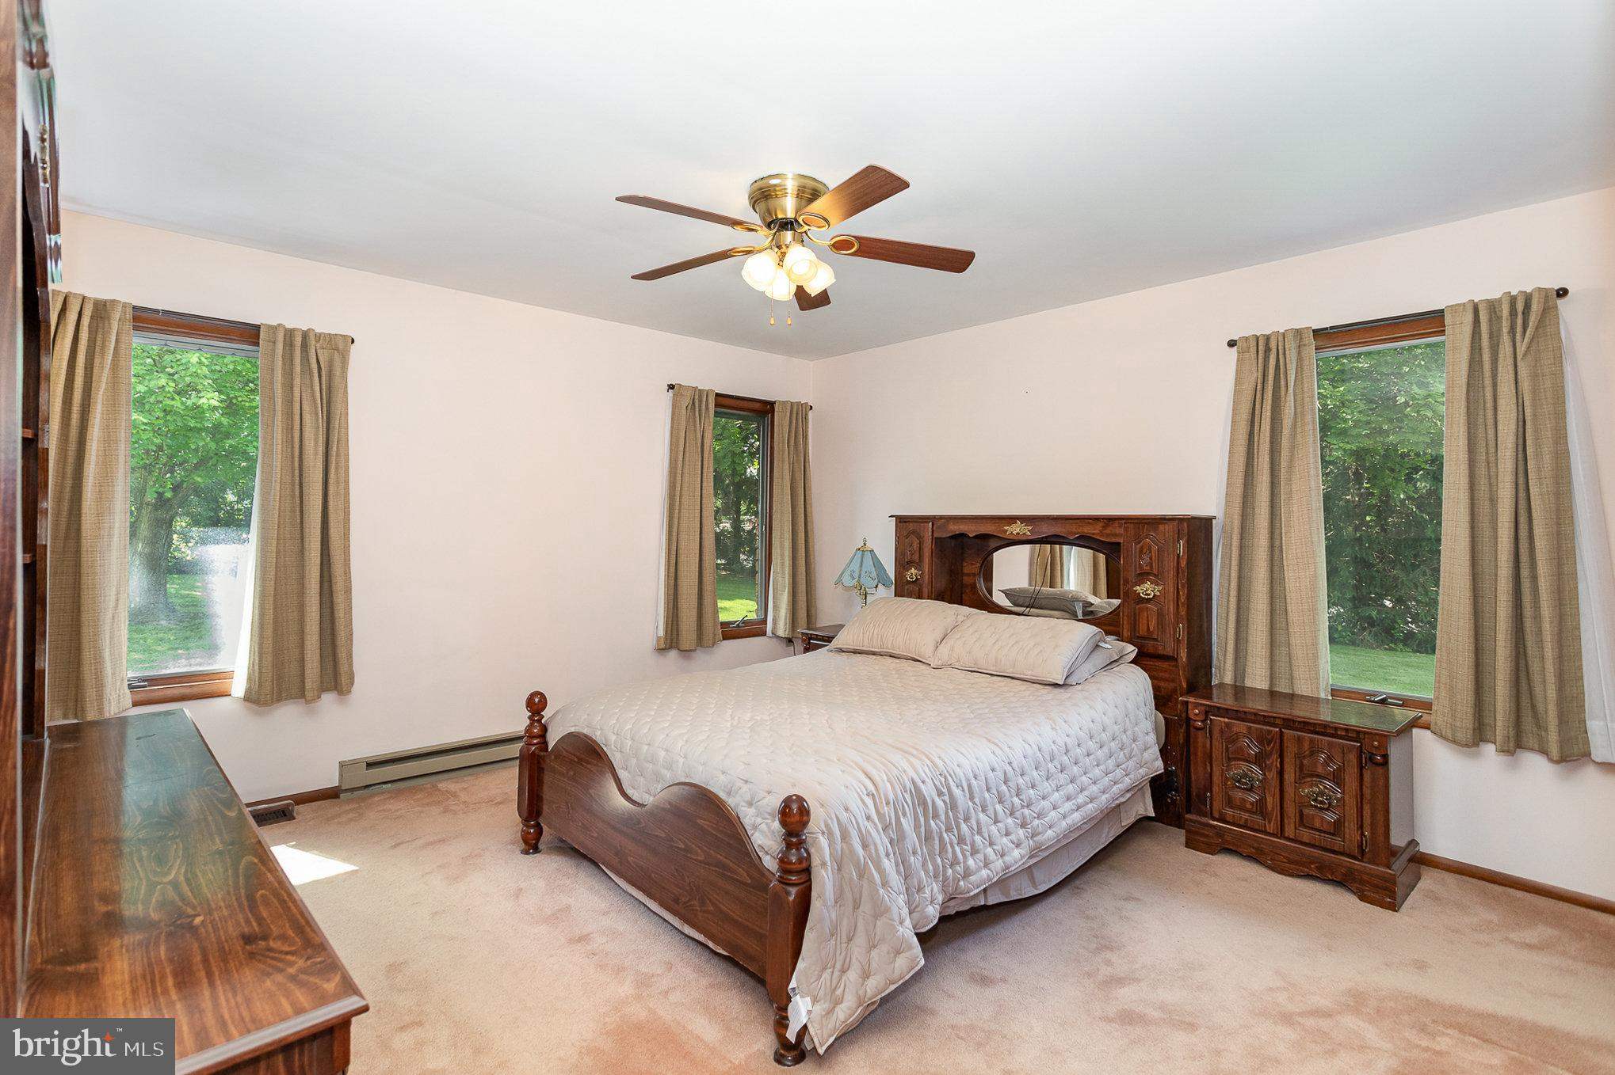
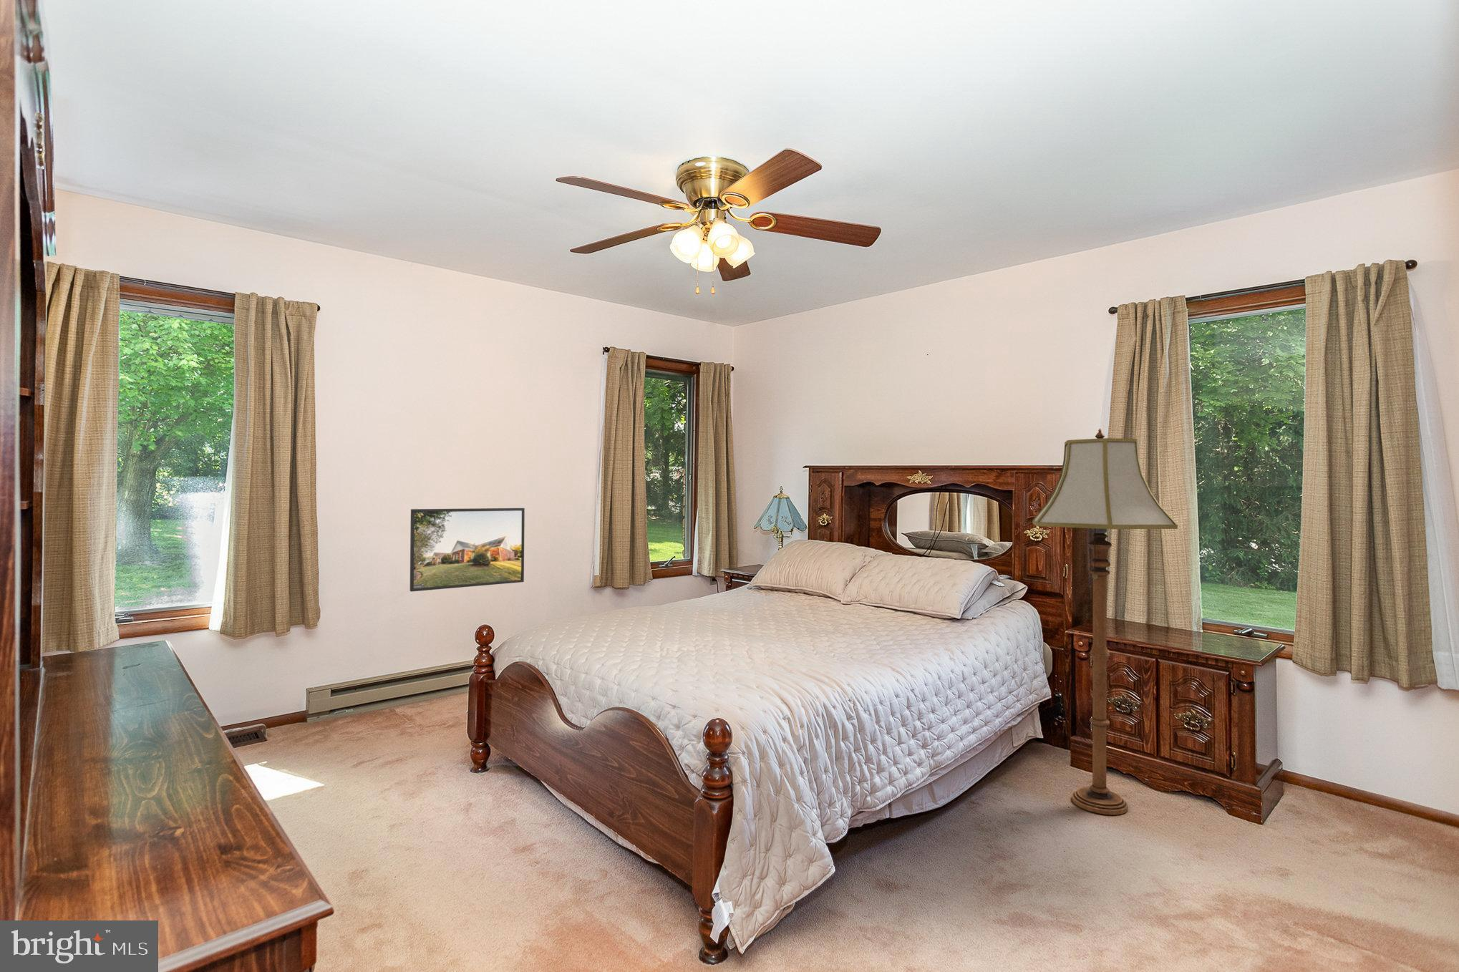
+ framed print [409,508,525,592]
+ floor lamp [1032,429,1178,816]
